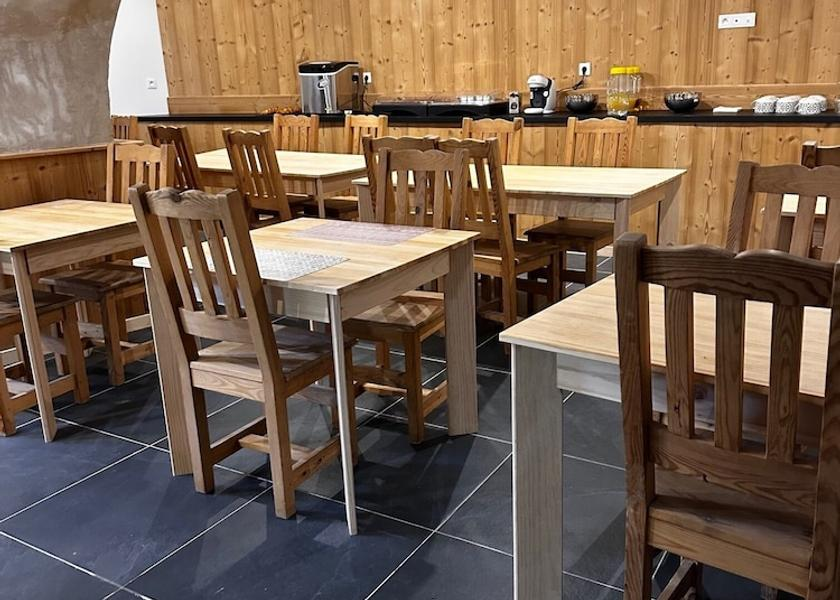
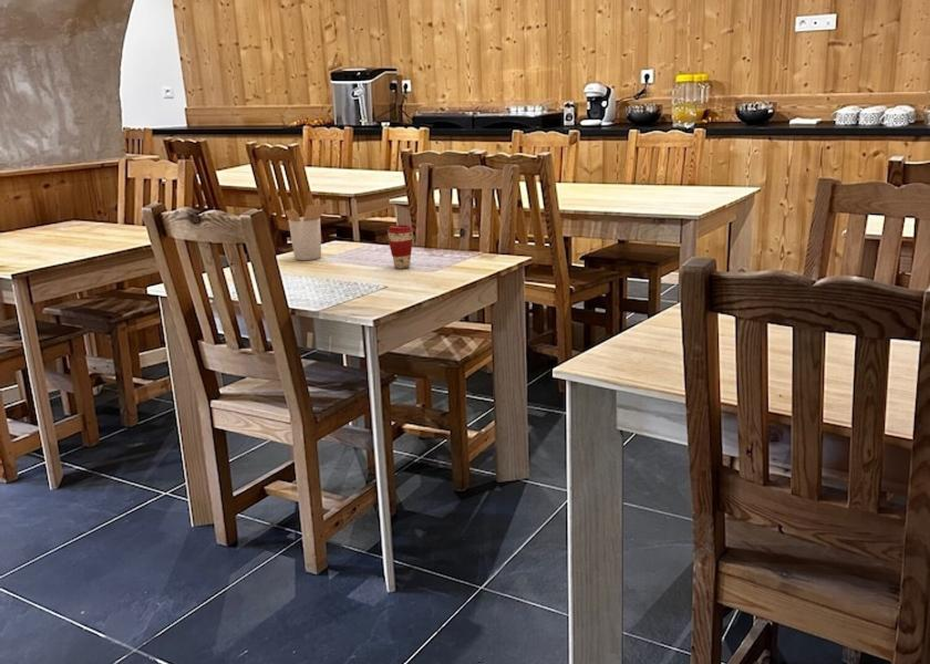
+ utensil holder [283,197,330,261]
+ coffee cup [386,224,414,269]
